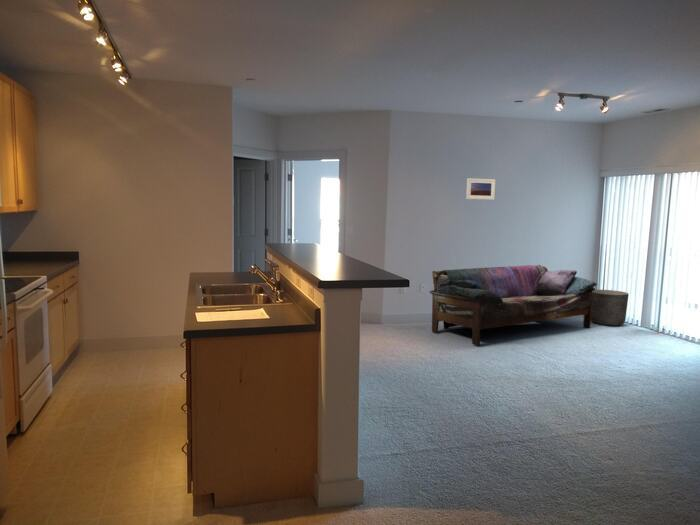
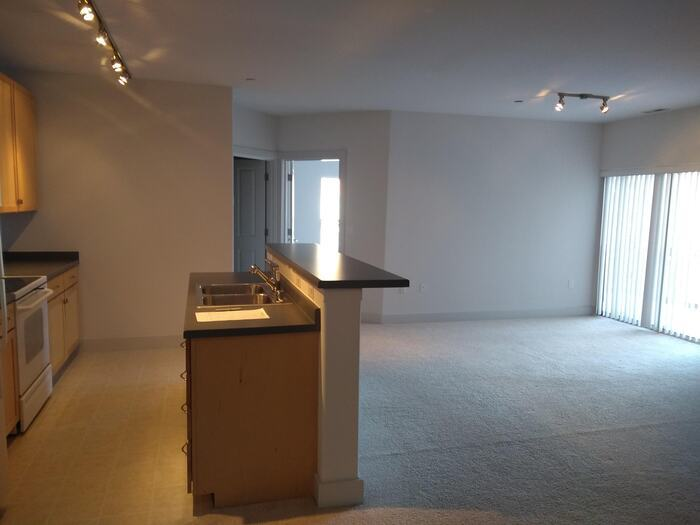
- sofa [429,264,598,346]
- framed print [465,177,496,201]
- planter [591,289,630,327]
